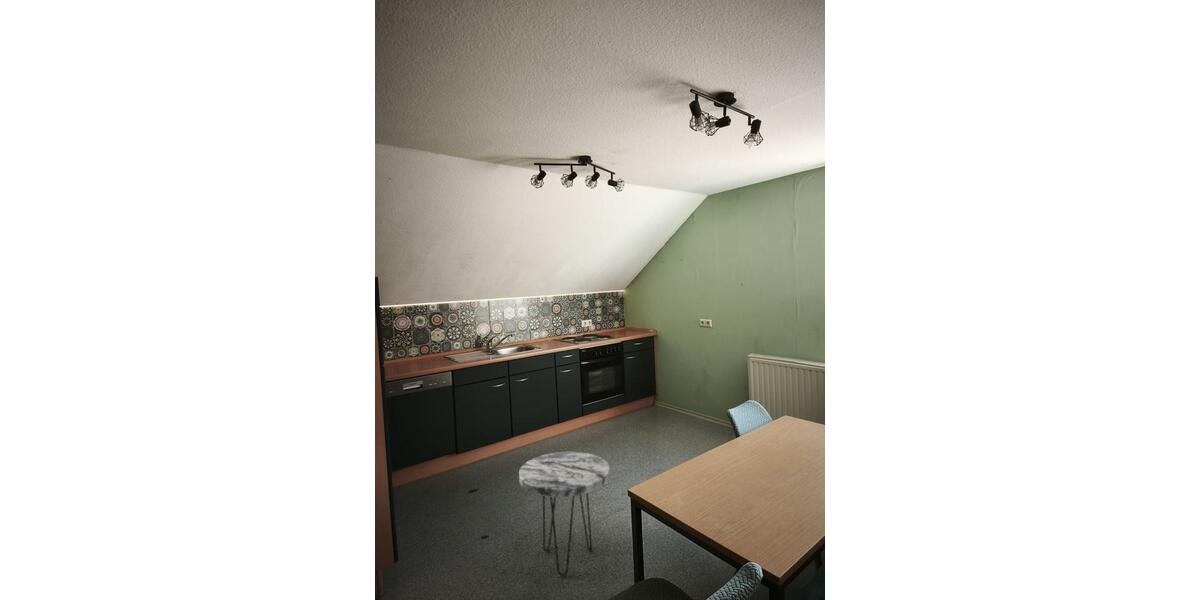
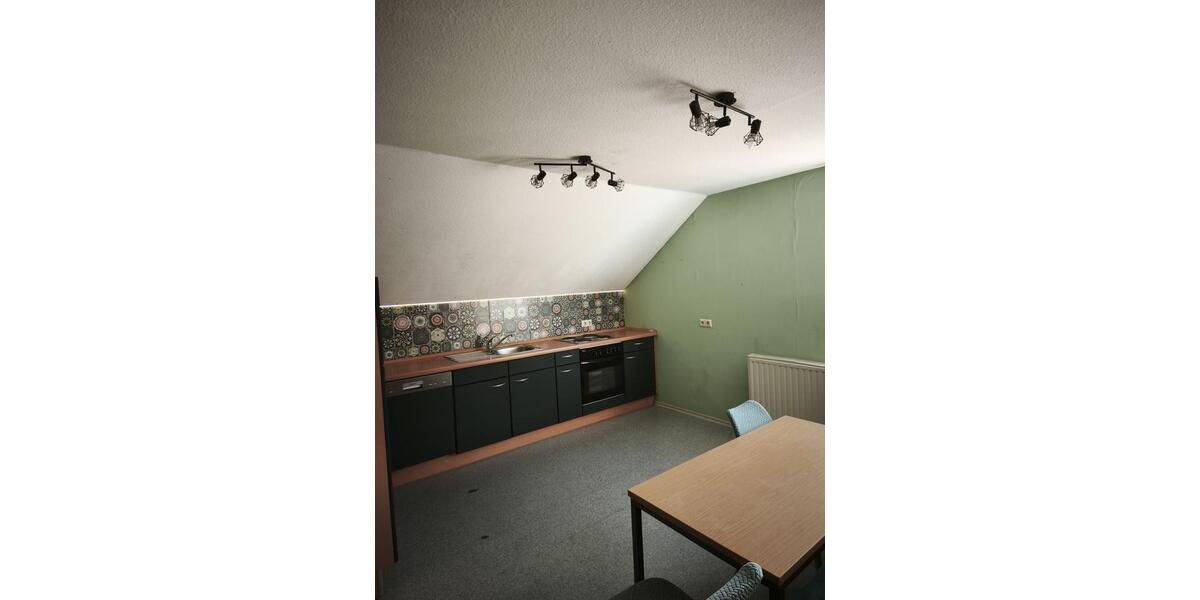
- side table [518,451,611,577]
